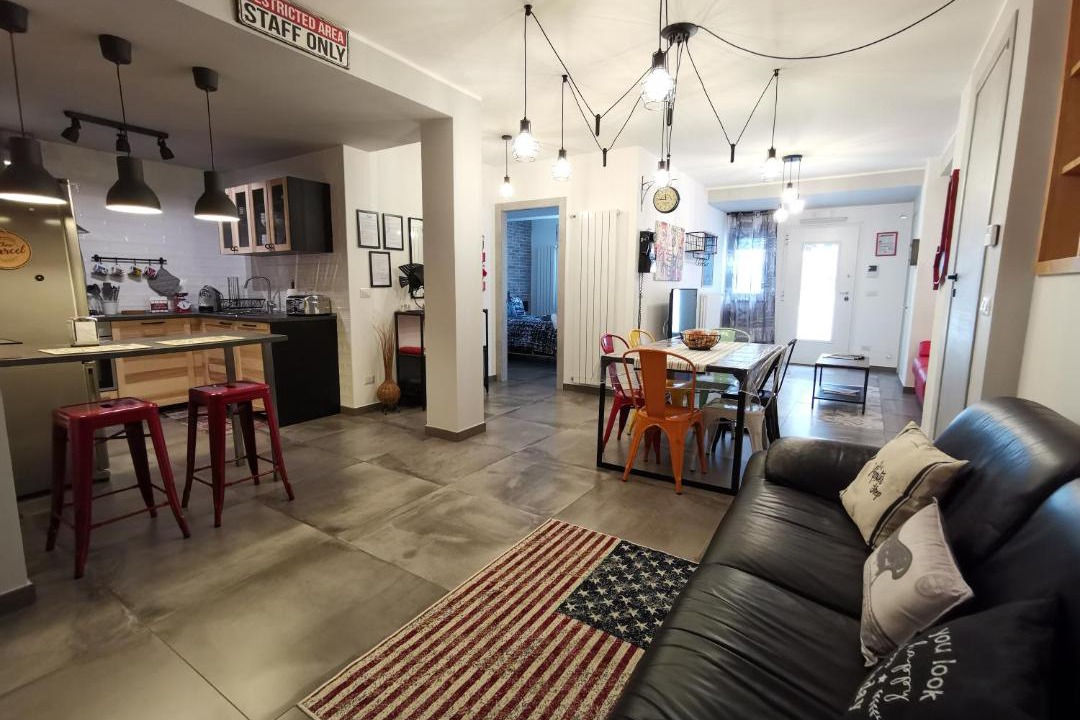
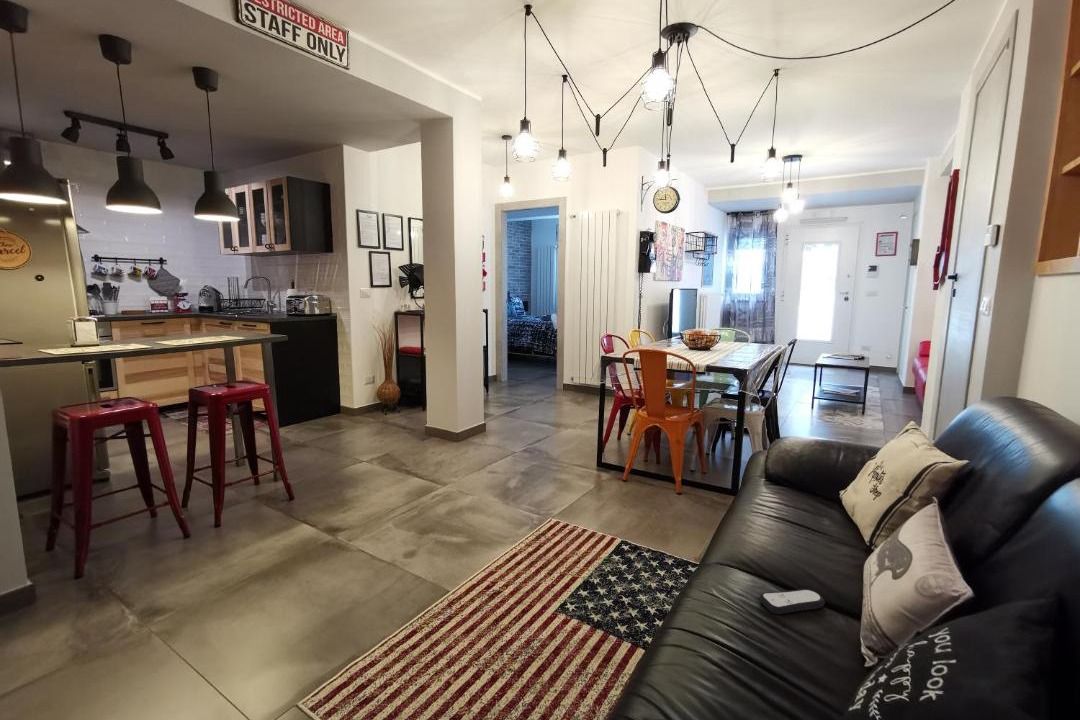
+ remote control [758,588,826,615]
